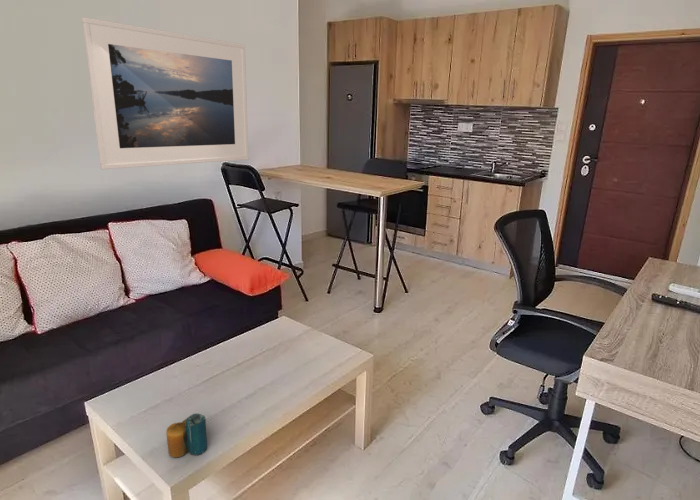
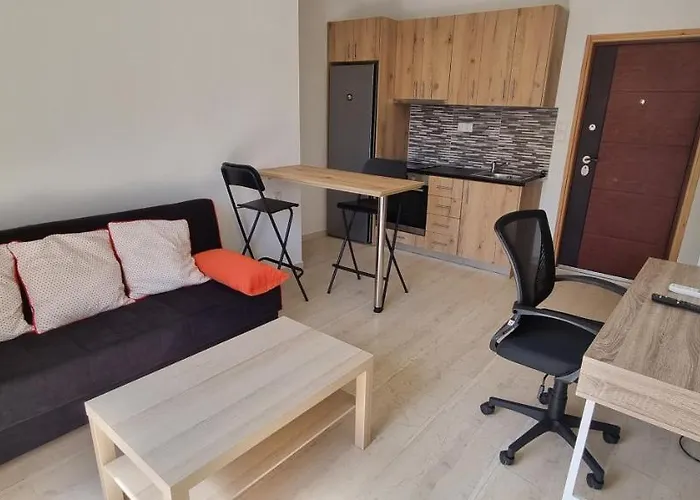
- candle [165,412,208,458]
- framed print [81,16,250,170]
